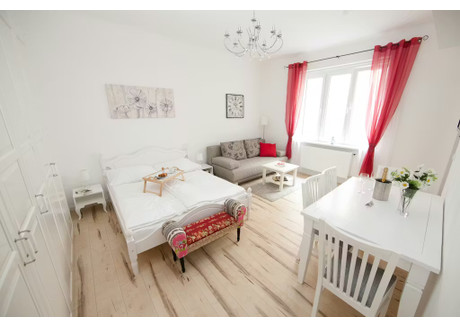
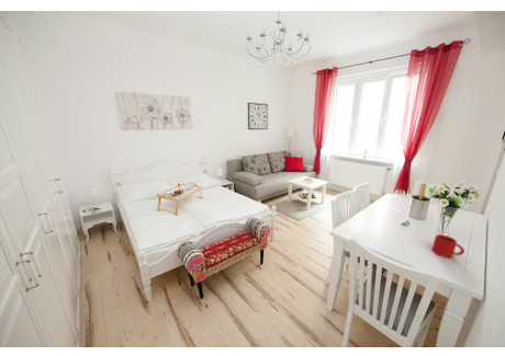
+ mug [430,233,465,259]
